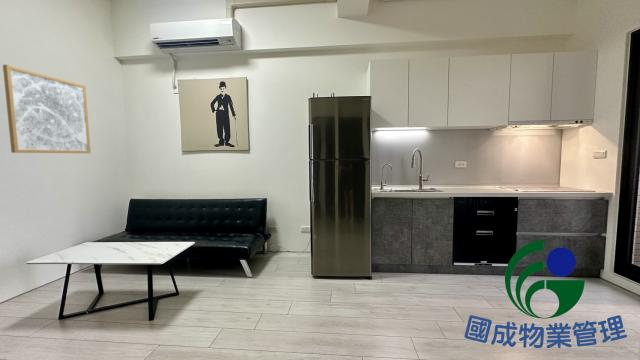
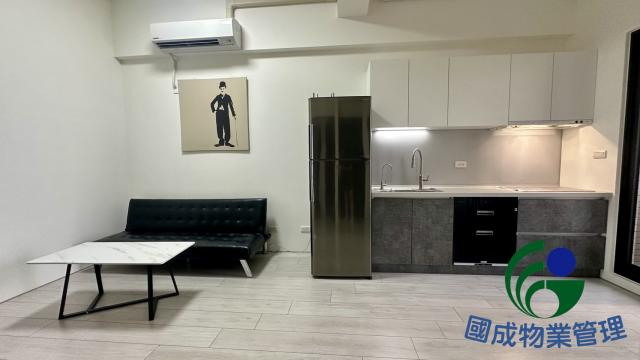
- wall art [2,64,92,154]
